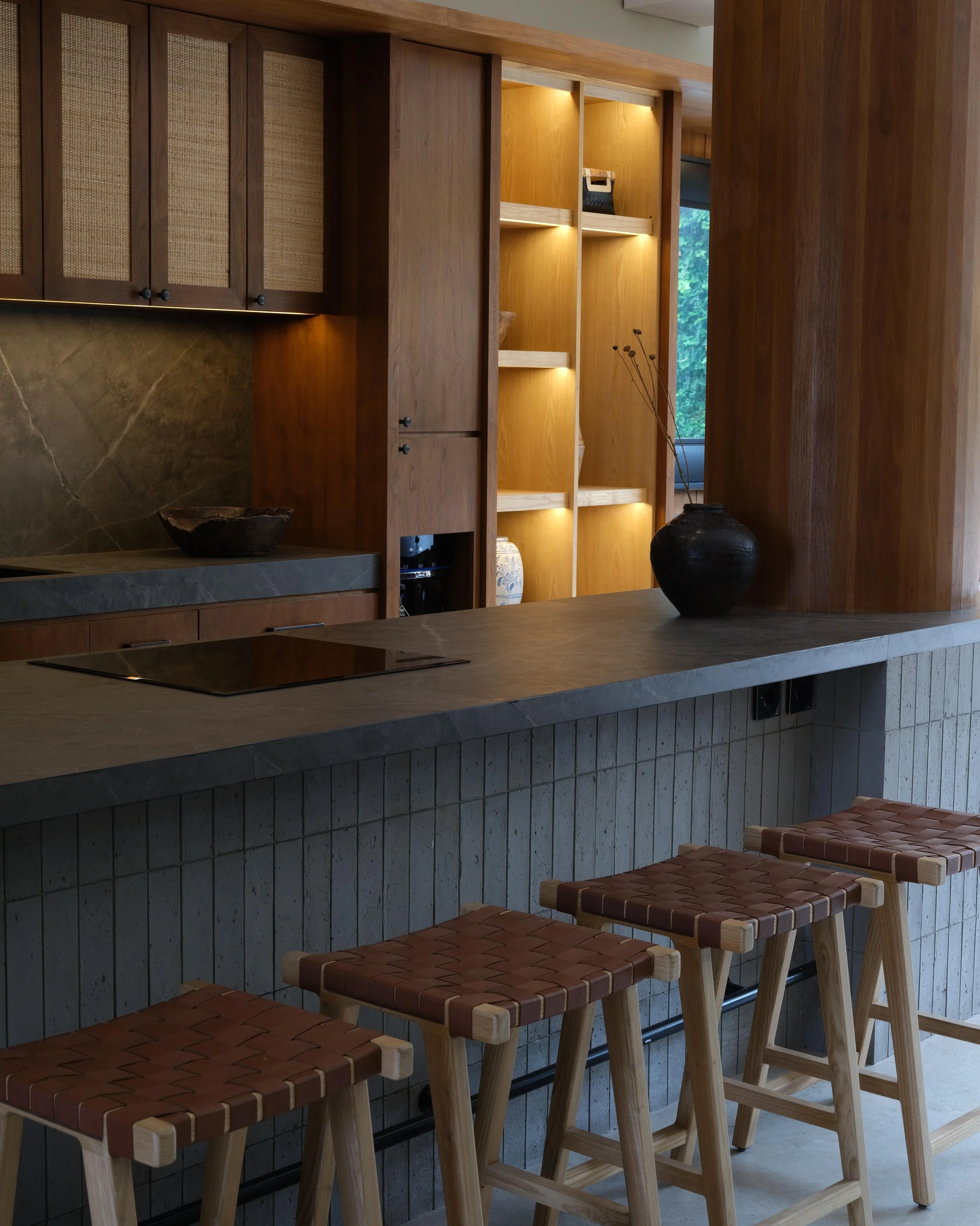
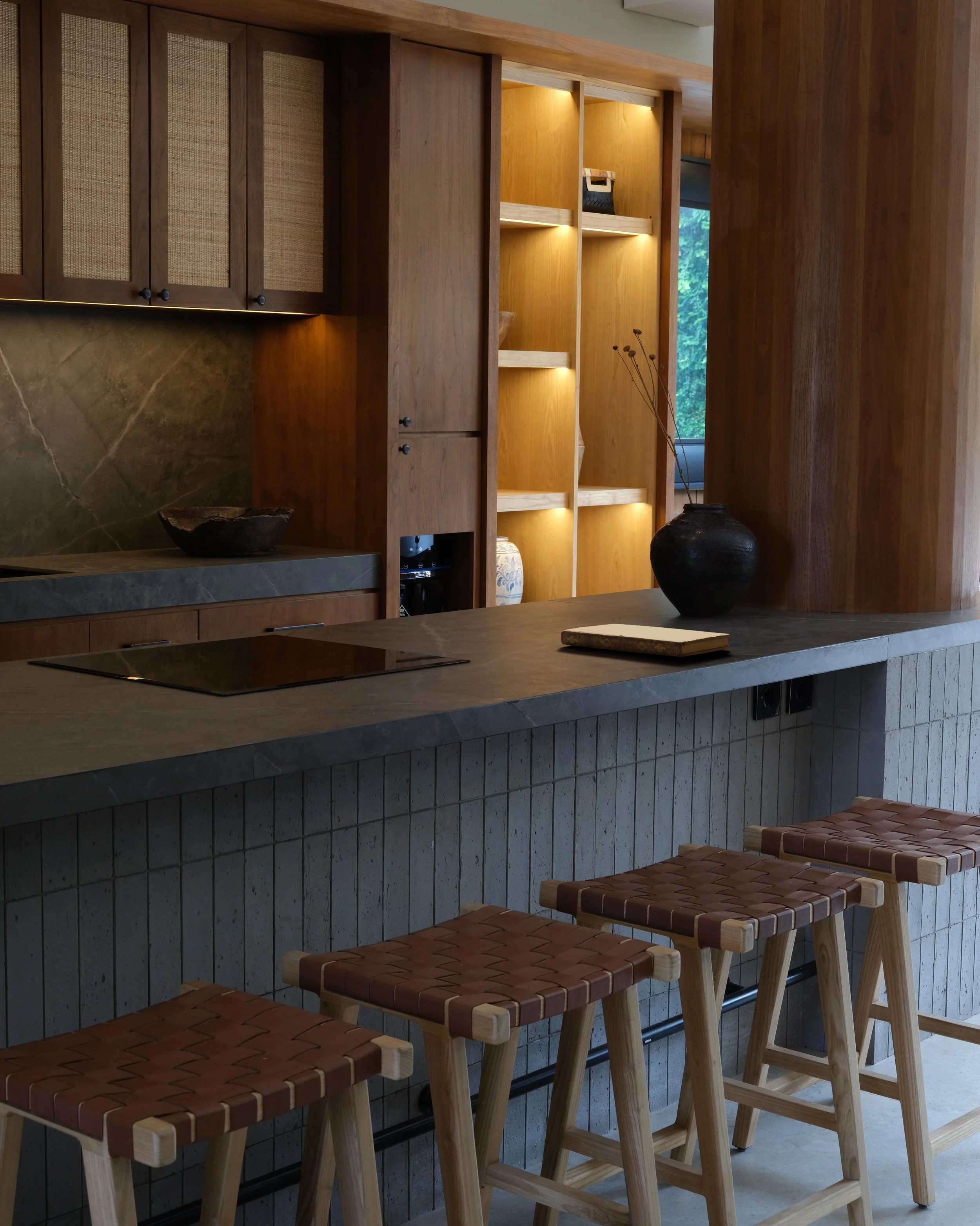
+ notebook [561,623,730,657]
